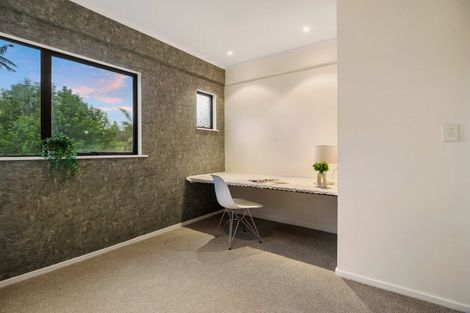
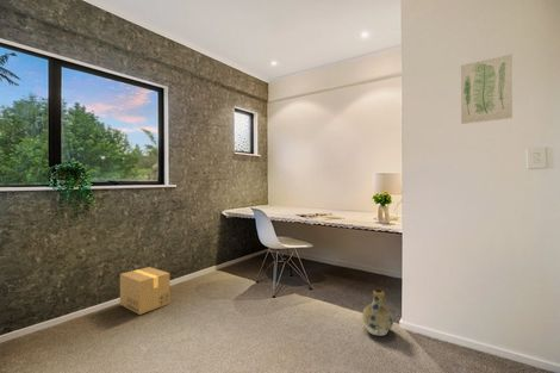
+ cardboard box [119,266,170,316]
+ wall art [460,54,514,125]
+ ceramic jug [361,288,394,337]
